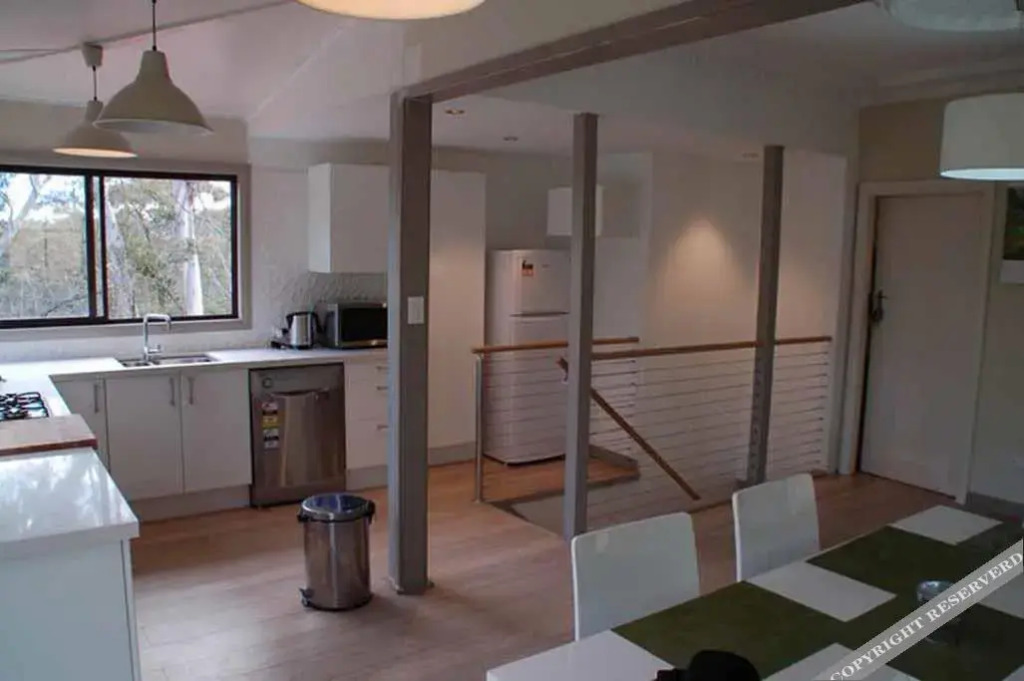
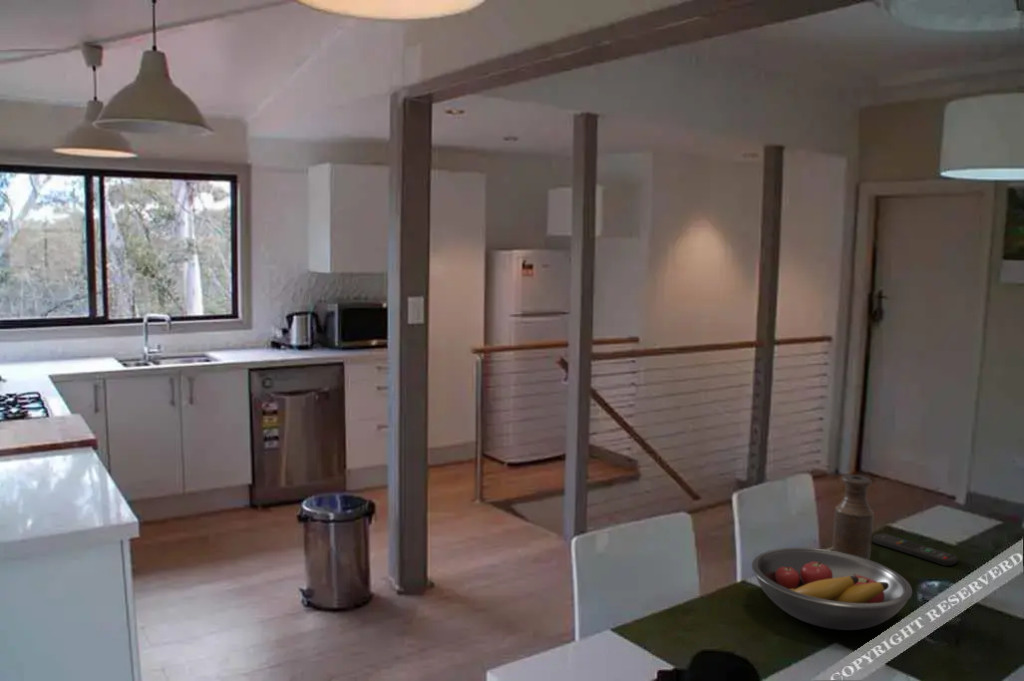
+ bottle [832,474,875,560]
+ remote control [872,533,959,567]
+ fruit bowl [751,547,913,631]
